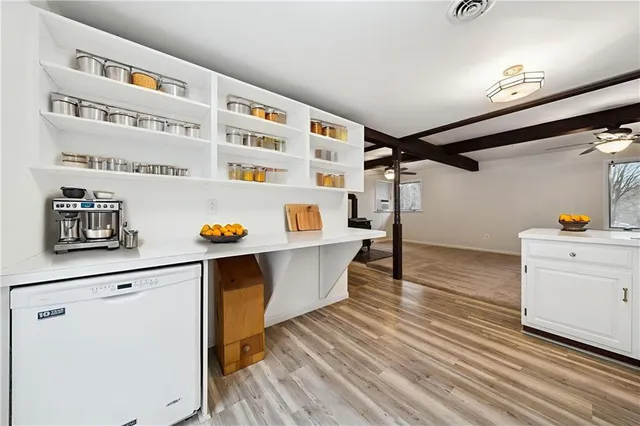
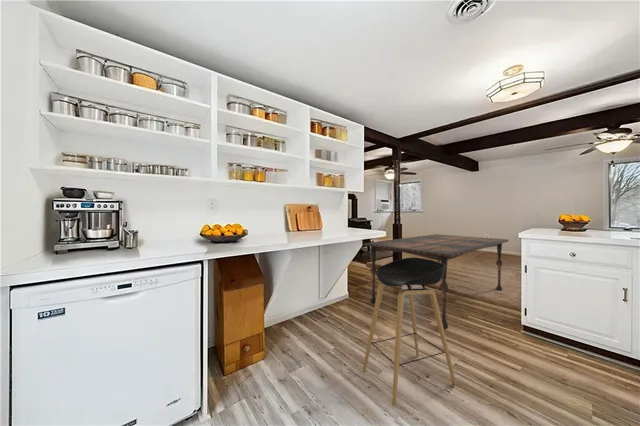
+ dining table [362,233,510,329]
+ stool [362,257,457,407]
